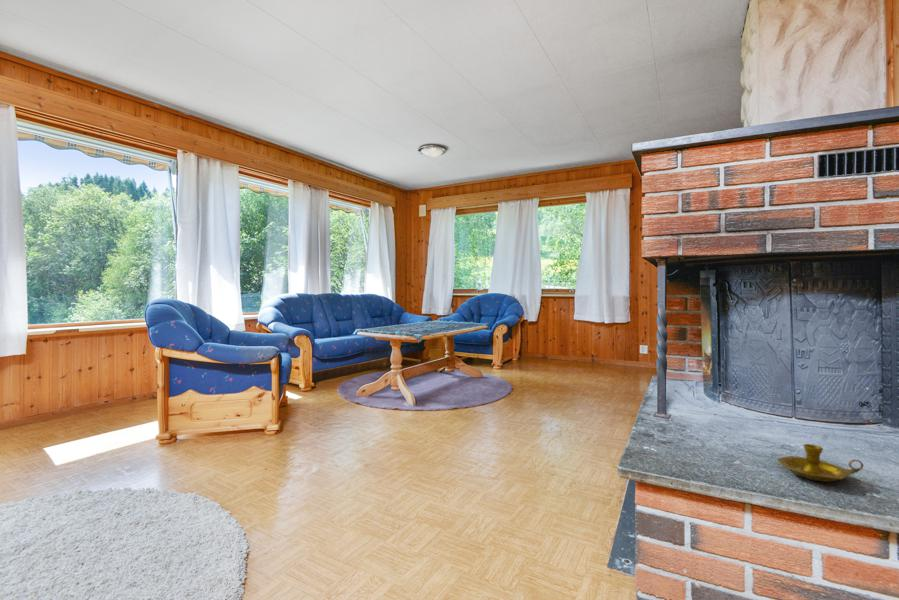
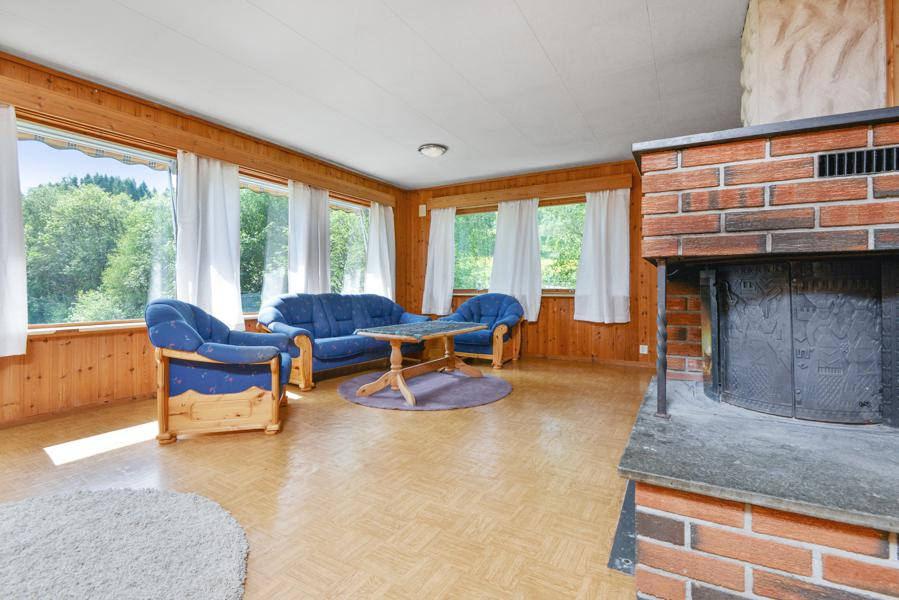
- candlestick [776,443,865,483]
